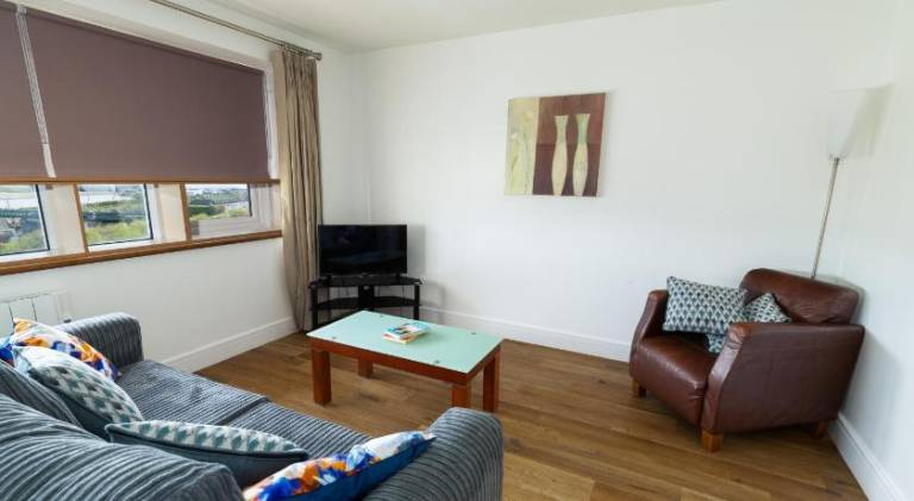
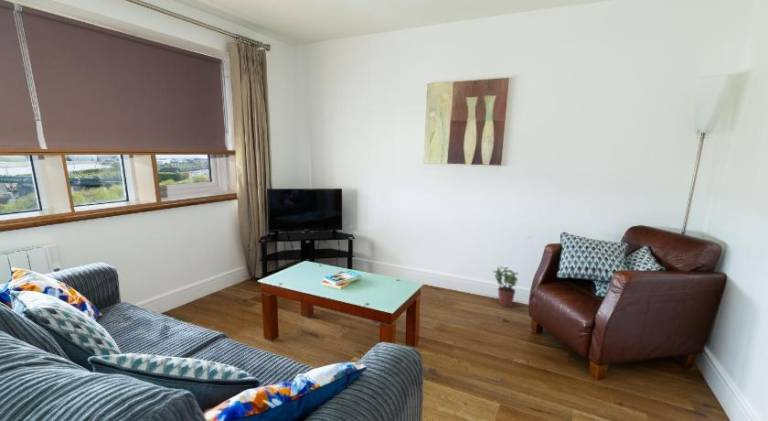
+ potted plant [492,266,519,308]
